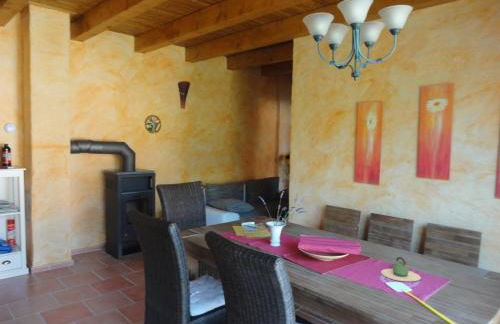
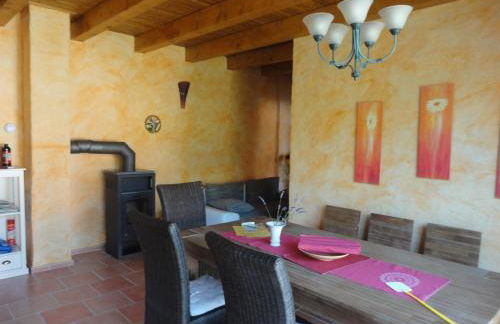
- teapot [380,256,422,282]
